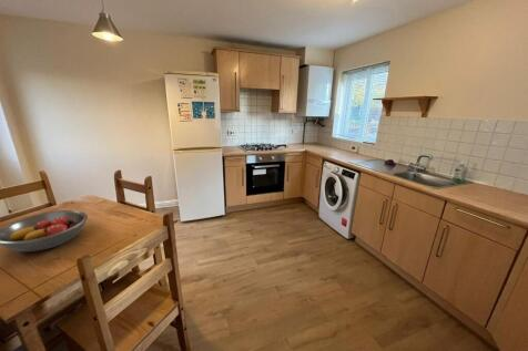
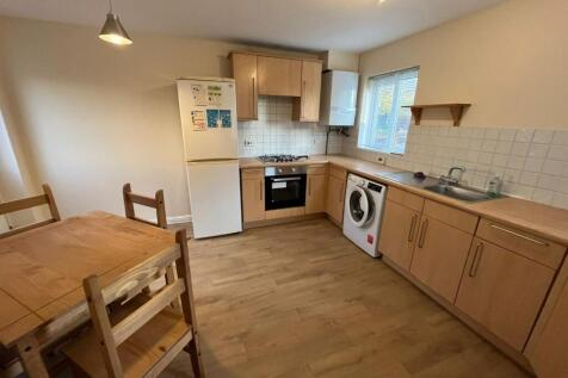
- fruit bowl [0,209,89,252]
